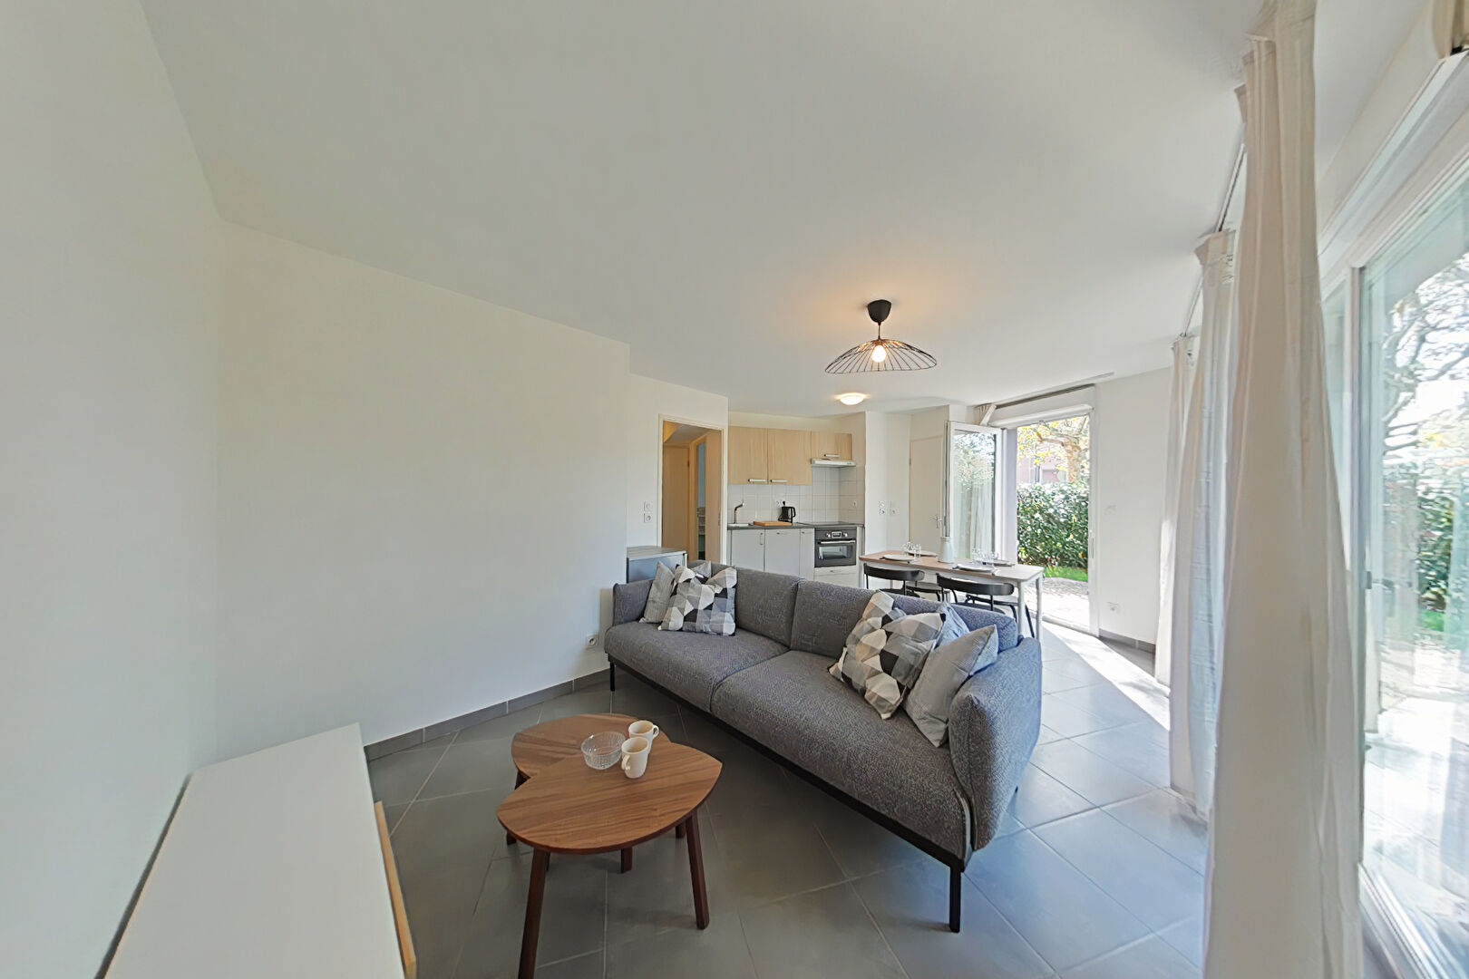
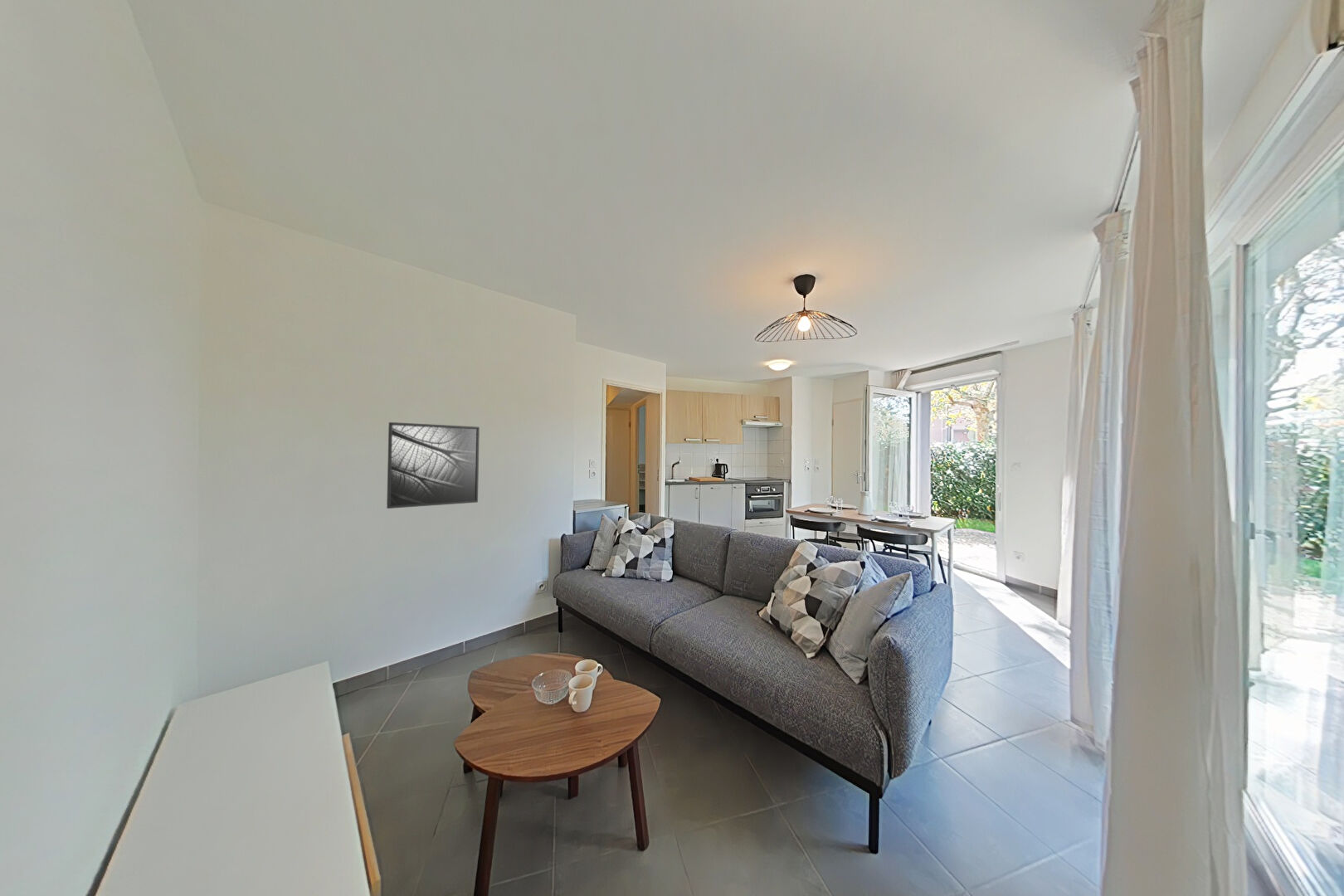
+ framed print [386,421,480,509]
